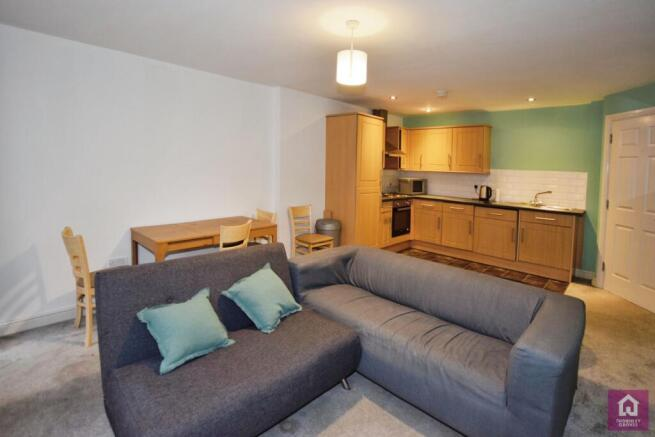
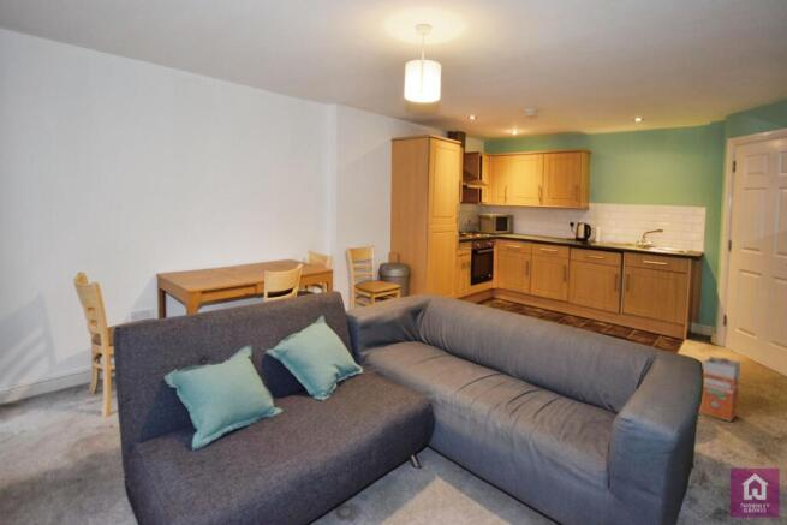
+ waste bin [698,356,741,423]
